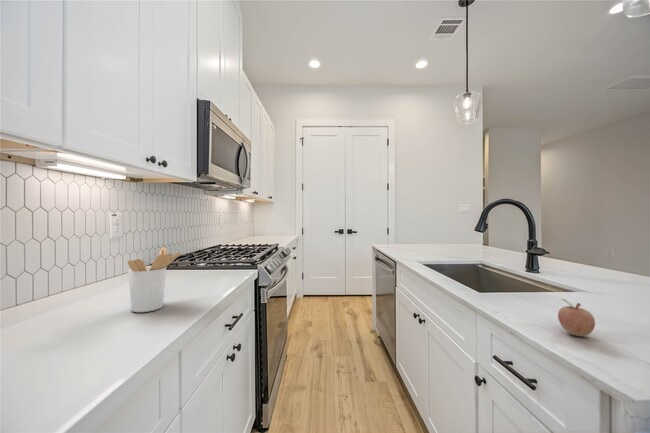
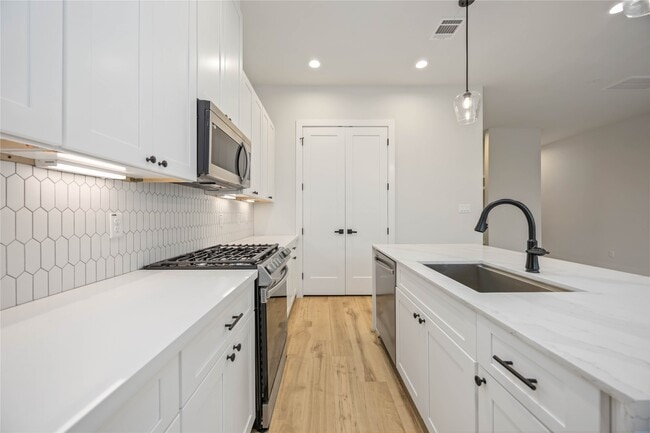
- fruit [557,297,596,337]
- utensil holder [127,246,182,313]
